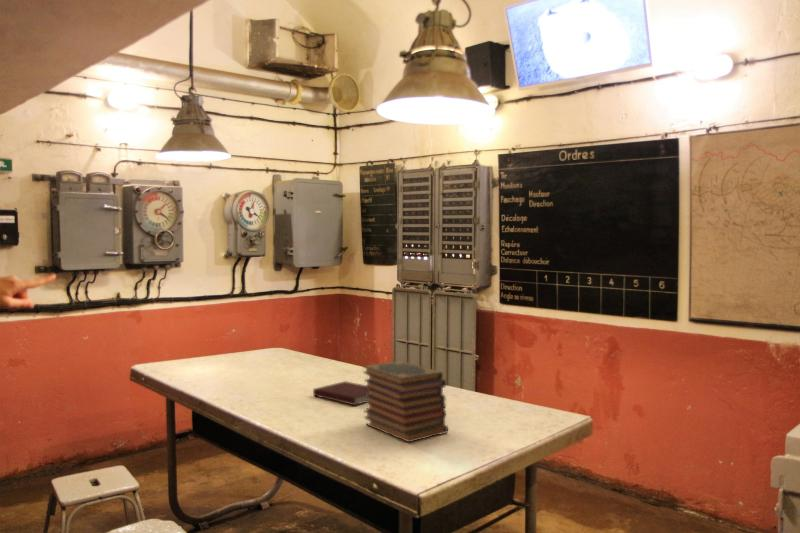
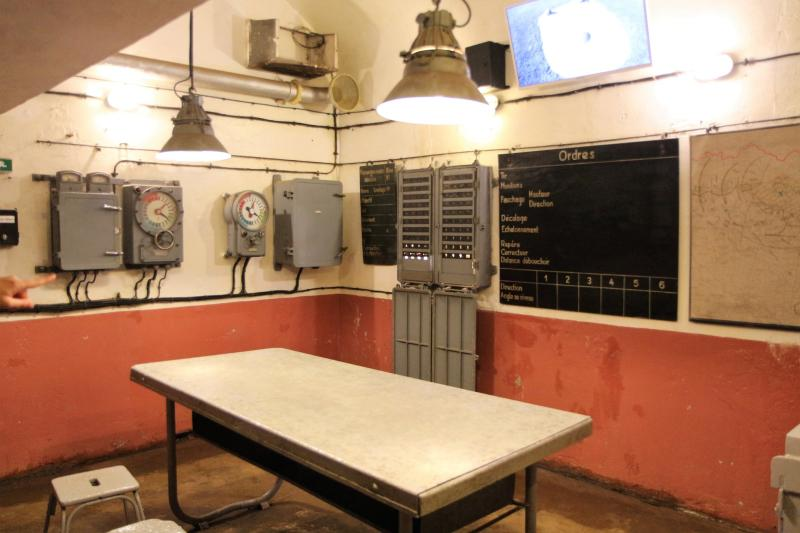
- book stack [362,360,449,443]
- notebook [312,380,369,406]
